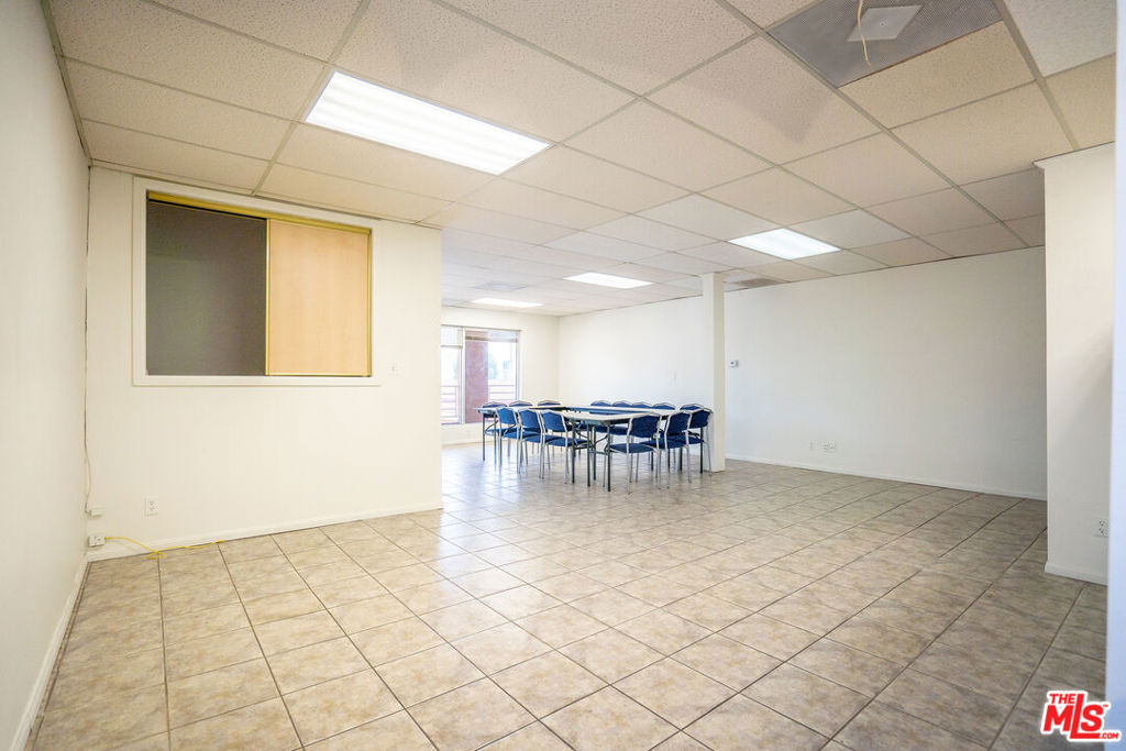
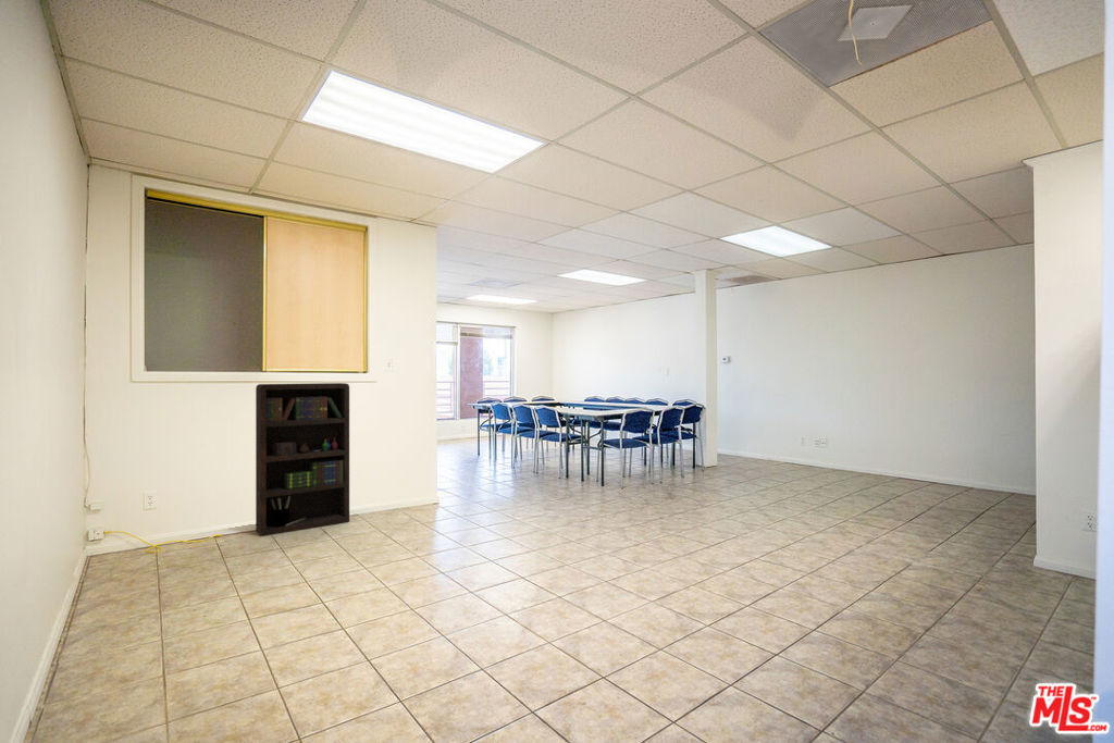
+ bookcase [255,382,350,537]
